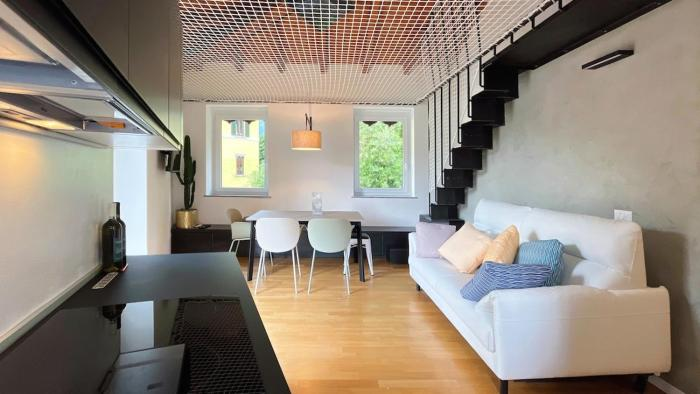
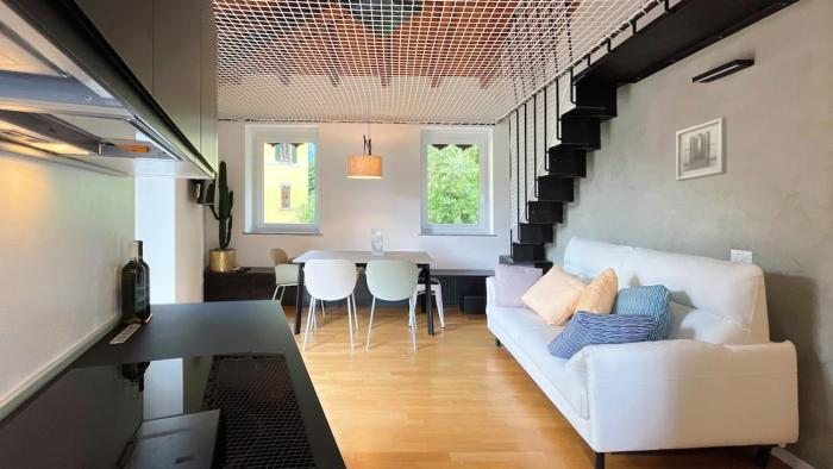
+ wall art [675,115,728,182]
